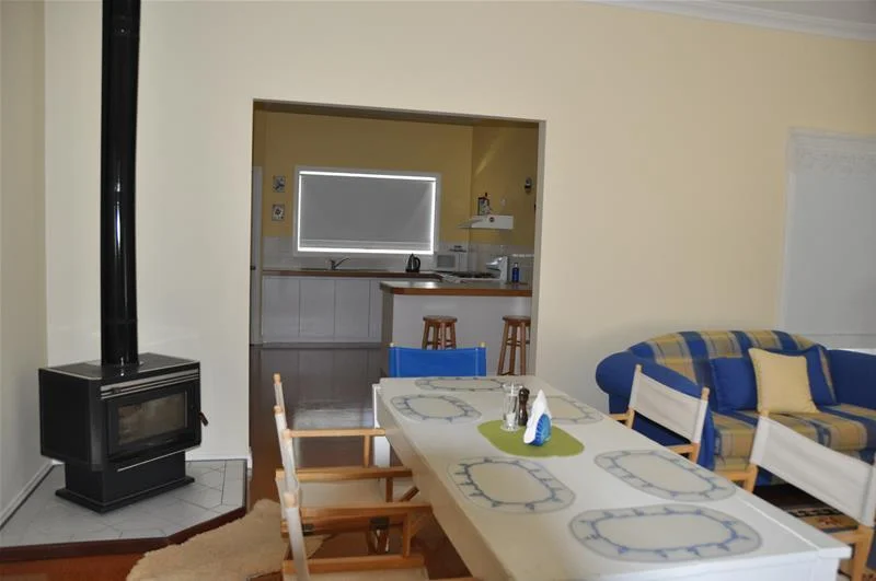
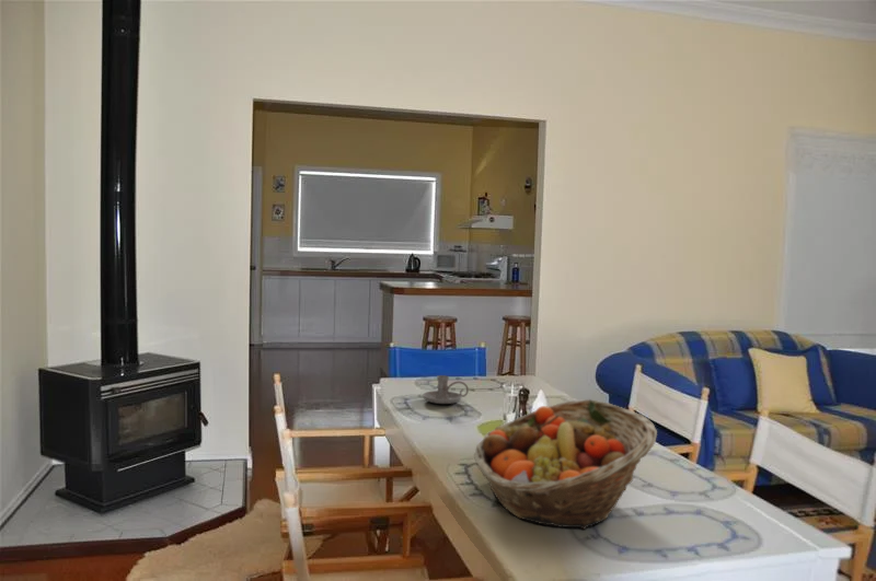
+ candle holder [422,374,470,405]
+ fruit basket [473,398,658,531]
